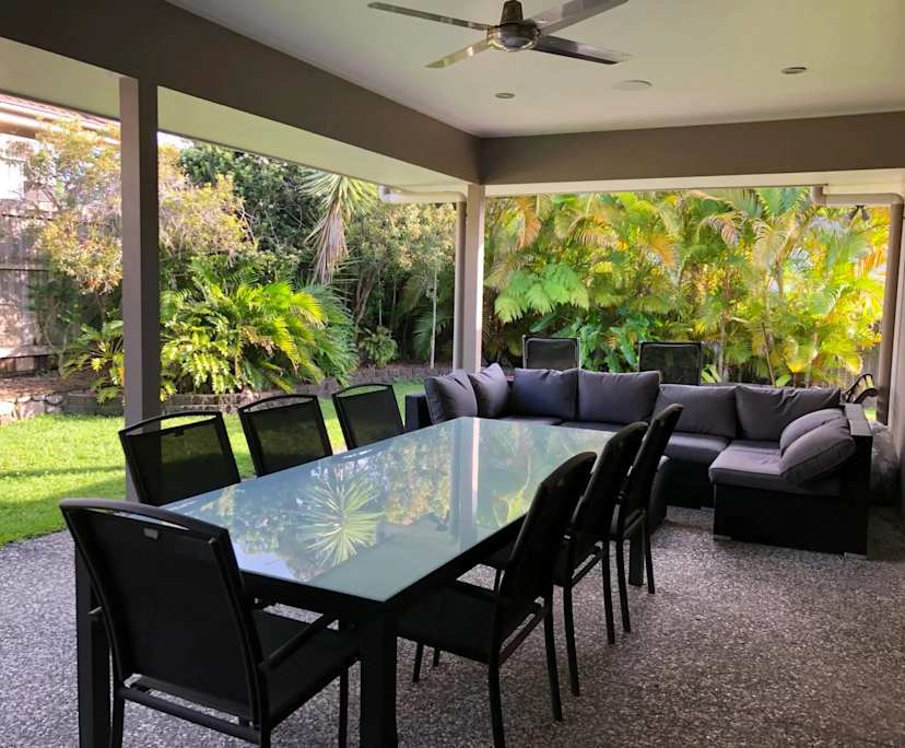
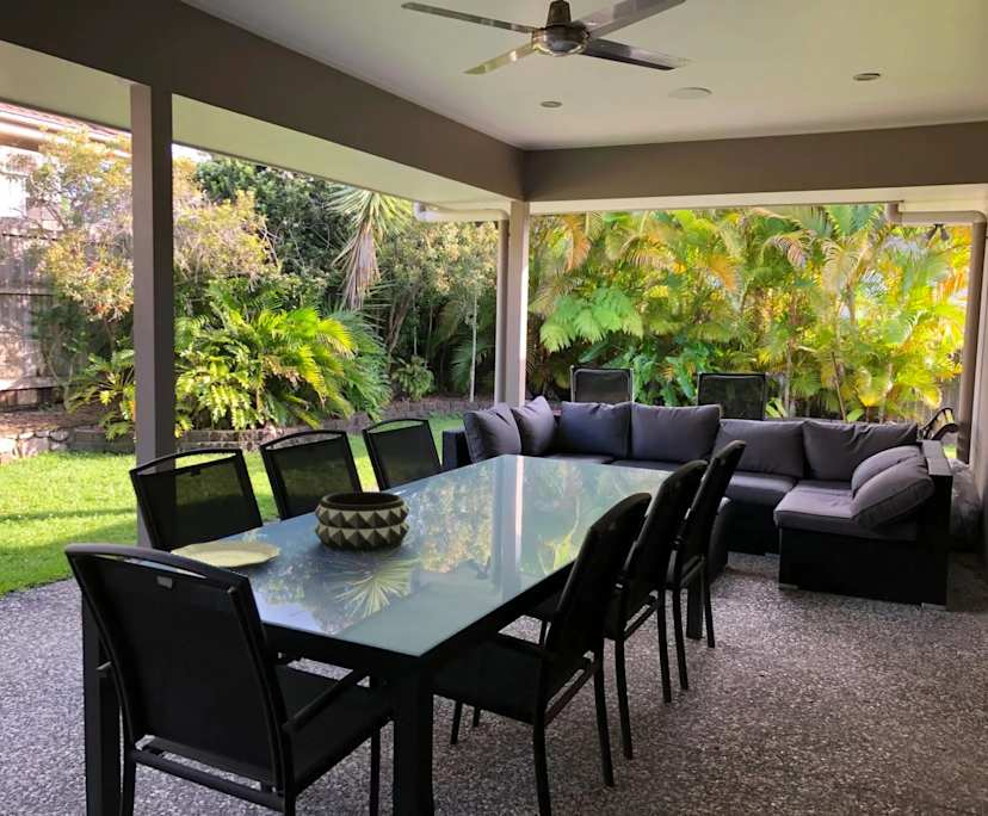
+ decorative bowl [313,490,410,554]
+ plate [169,539,282,573]
